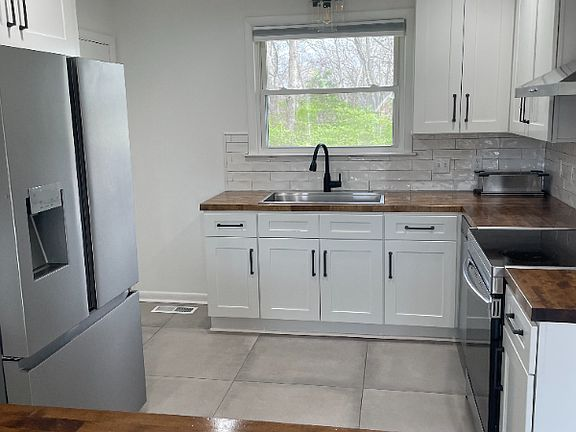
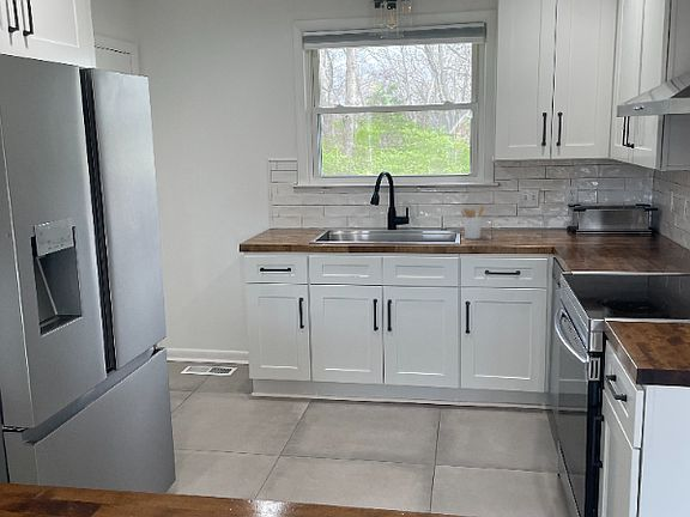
+ utensil holder [460,206,485,241]
